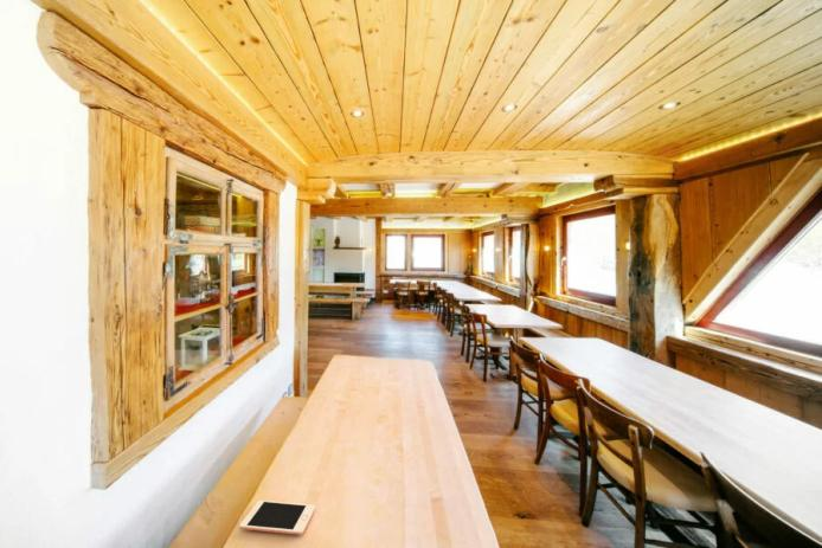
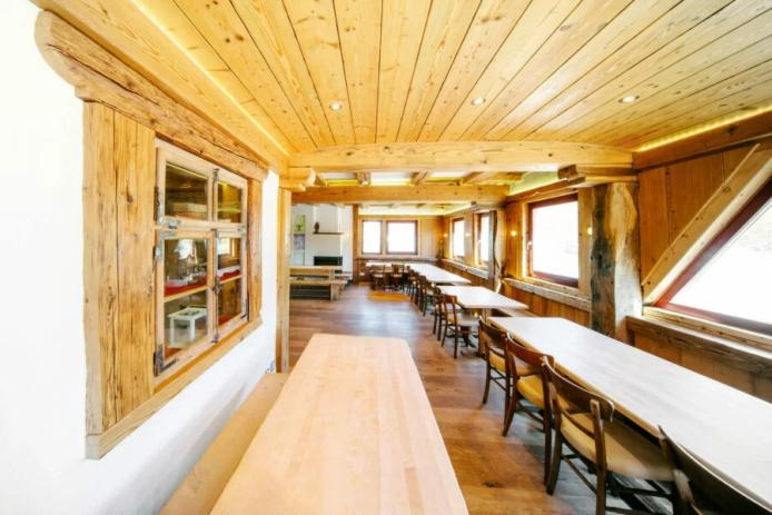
- cell phone [238,499,316,536]
